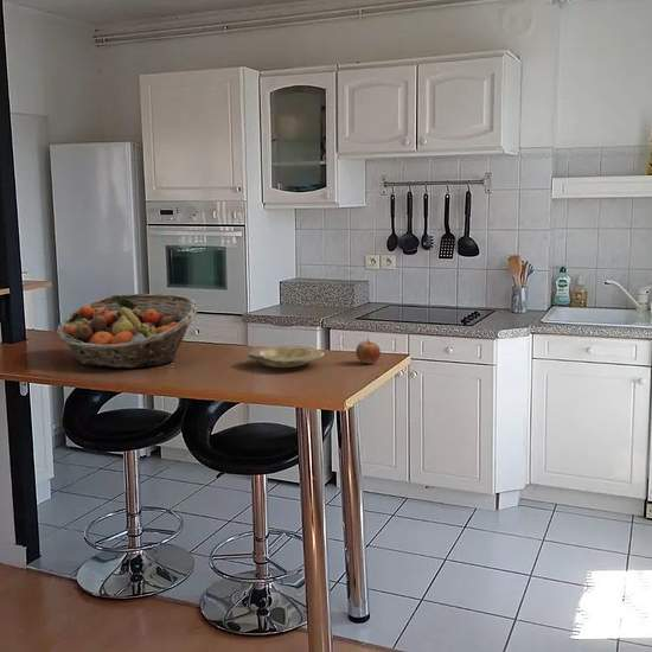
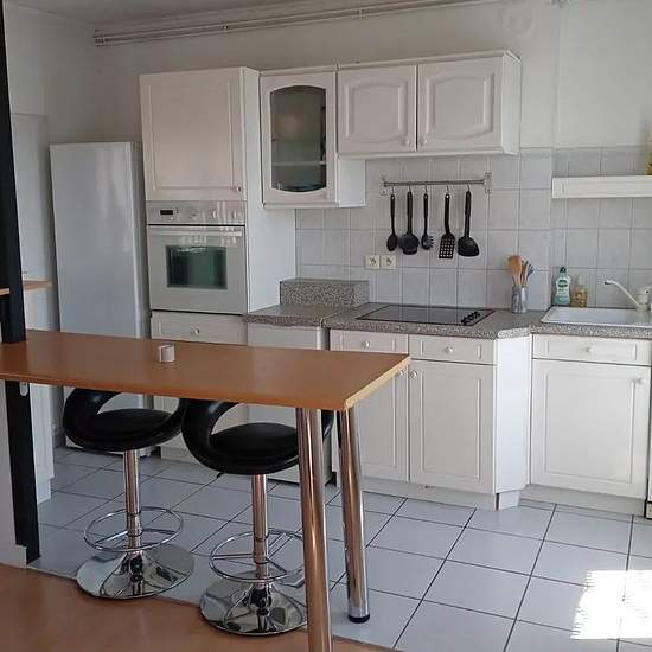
- fruit basket [56,293,199,369]
- plate [247,345,325,369]
- apple [354,338,382,365]
